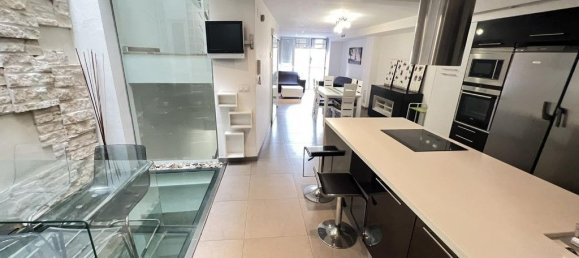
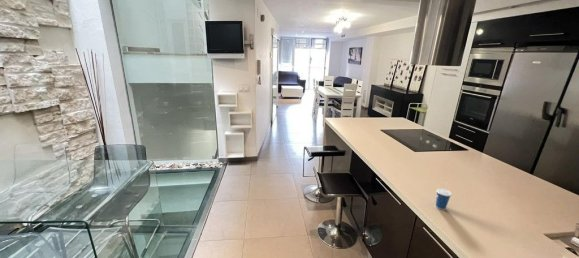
+ cup [435,181,453,211]
